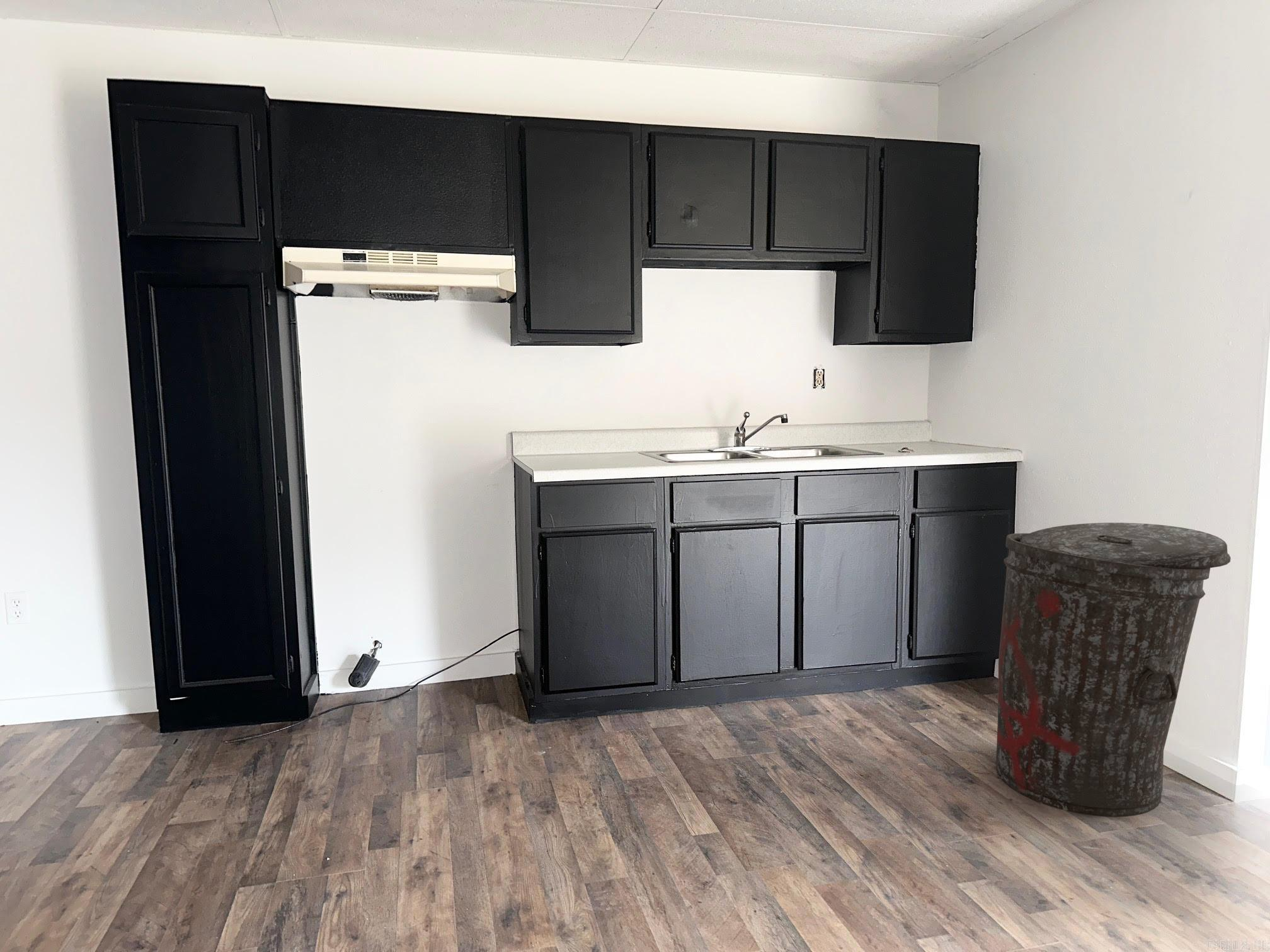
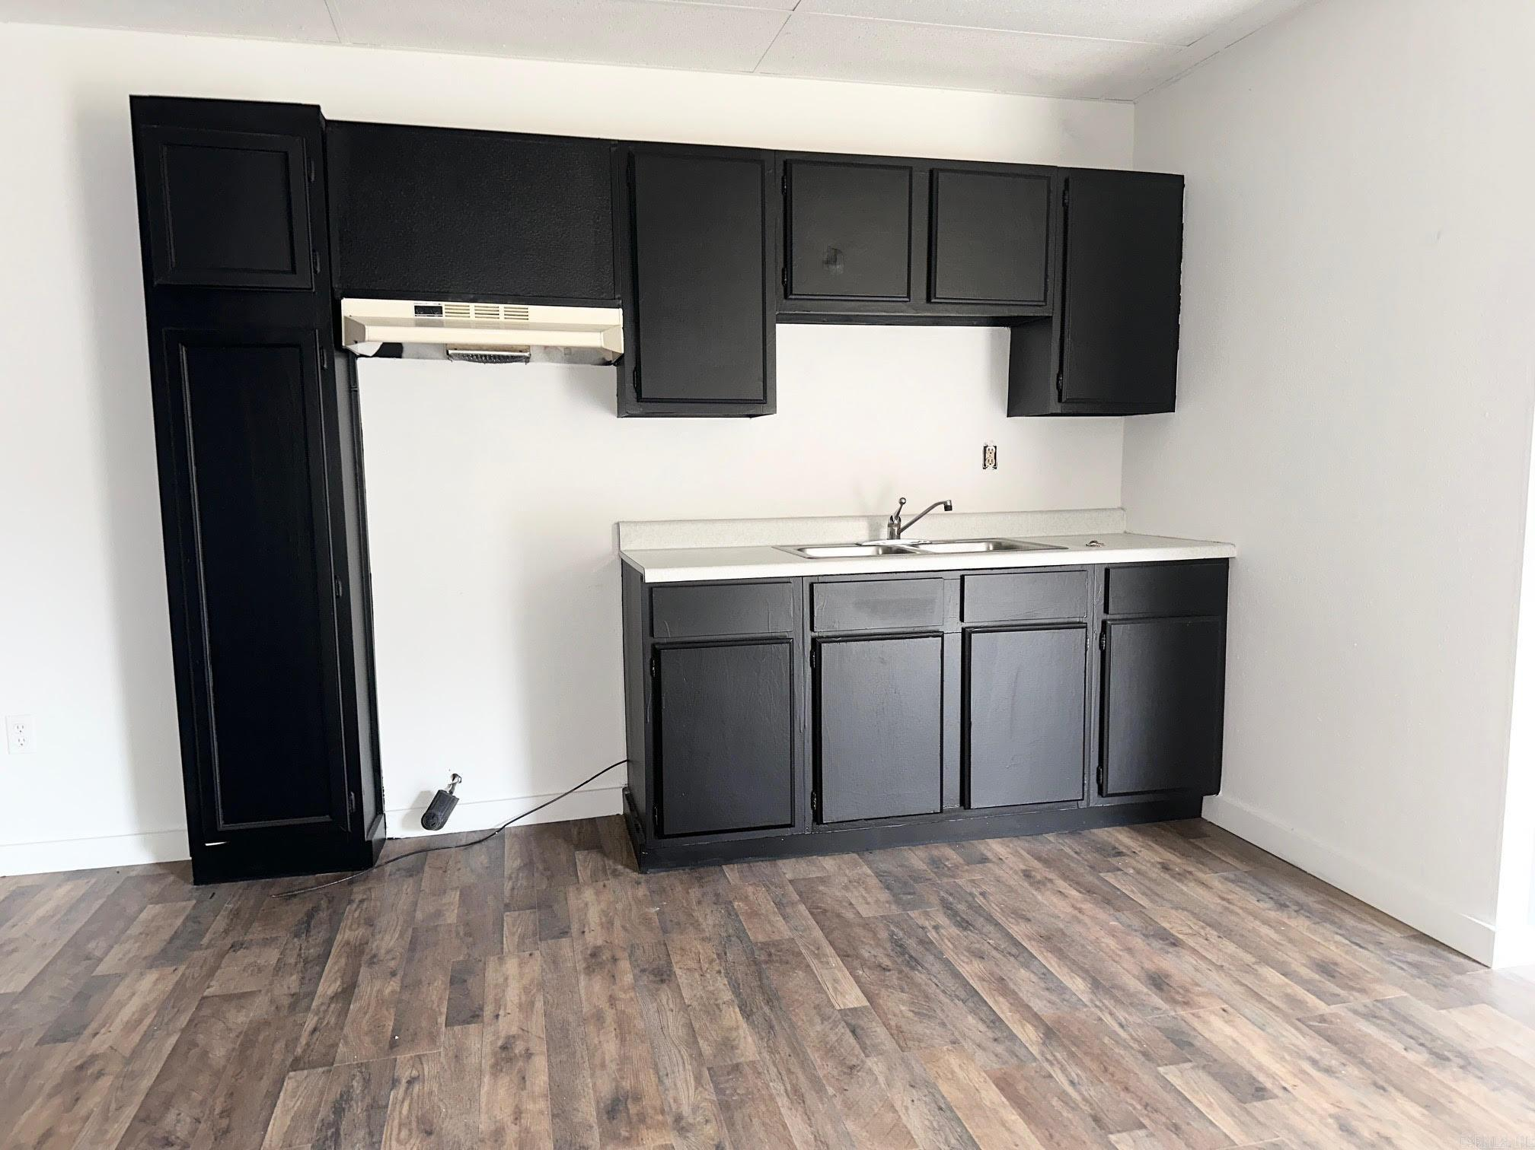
- trash can [996,522,1232,817]
